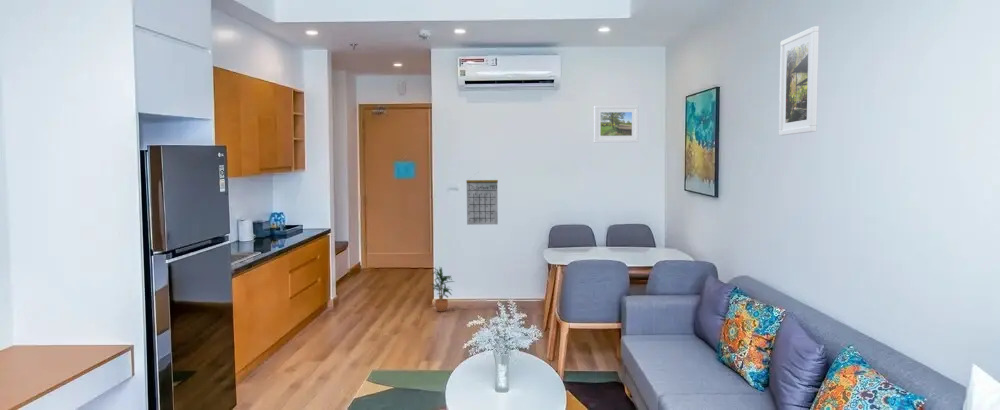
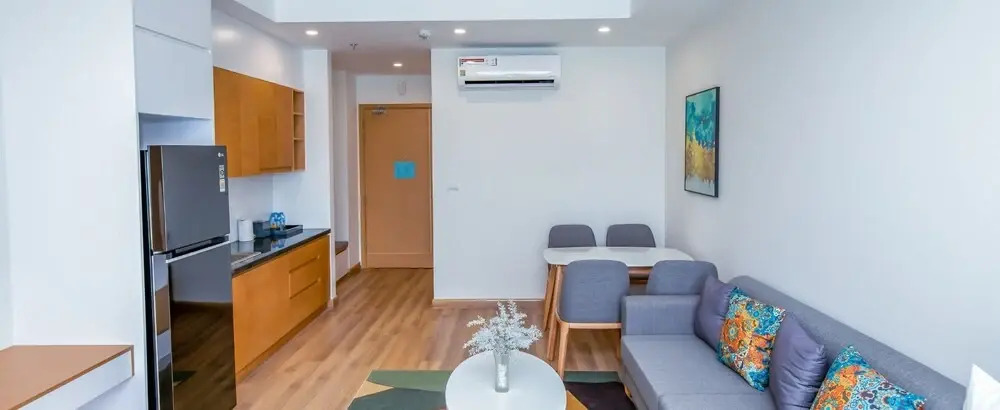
- calendar [465,172,499,226]
- potted plant [429,266,455,312]
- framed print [778,25,820,136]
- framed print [593,105,639,143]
